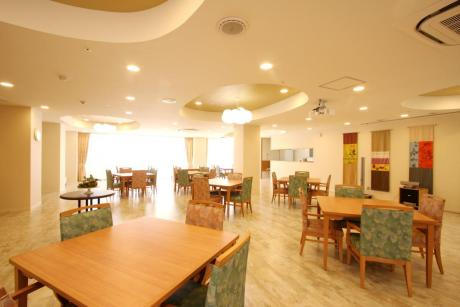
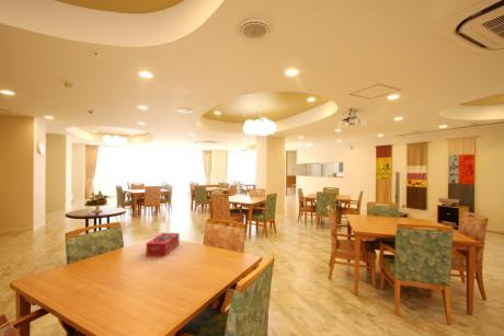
+ tissue box [145,232,181,257]
